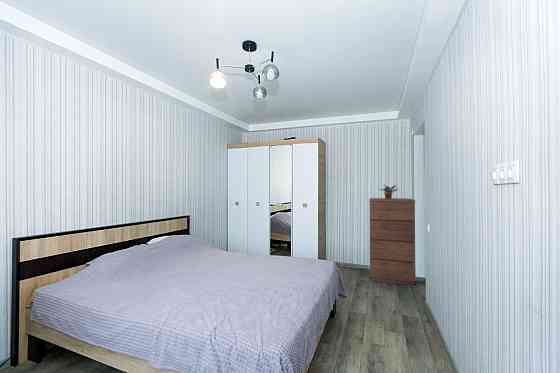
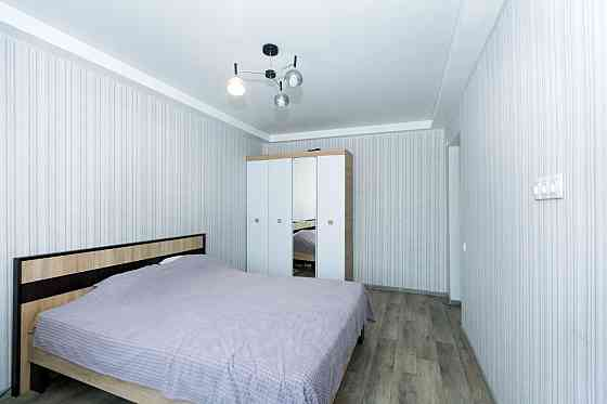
- dresser [368,197,416,286]
- potted plant [378,182,400,199]
